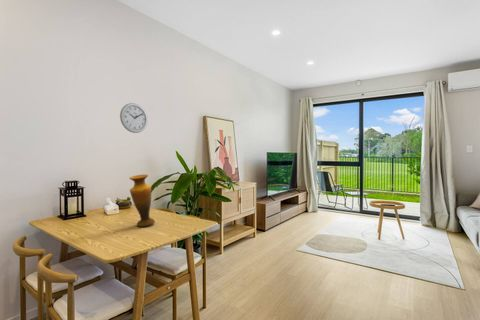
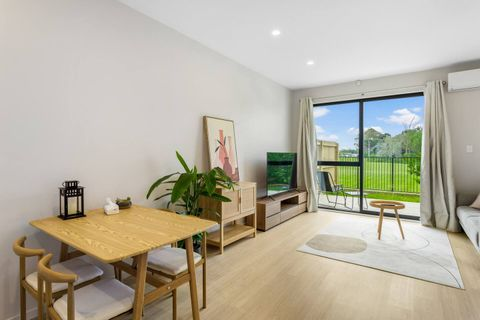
- vase [128,174,156,228]
- wall clock [119,102,149,134]
